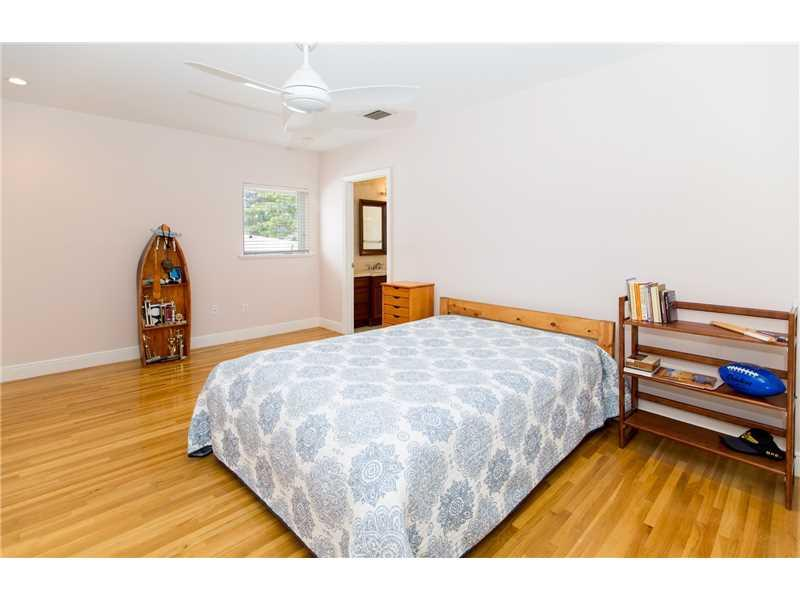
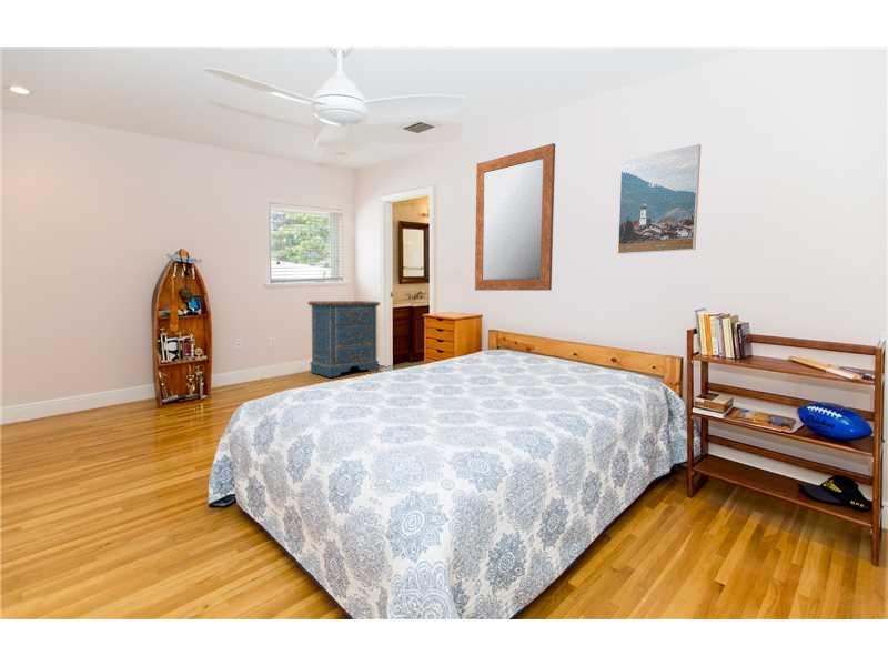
+ dresser [306,300,382,379]
+ mirror [474,142,556,292]
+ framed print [617,143,702,255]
